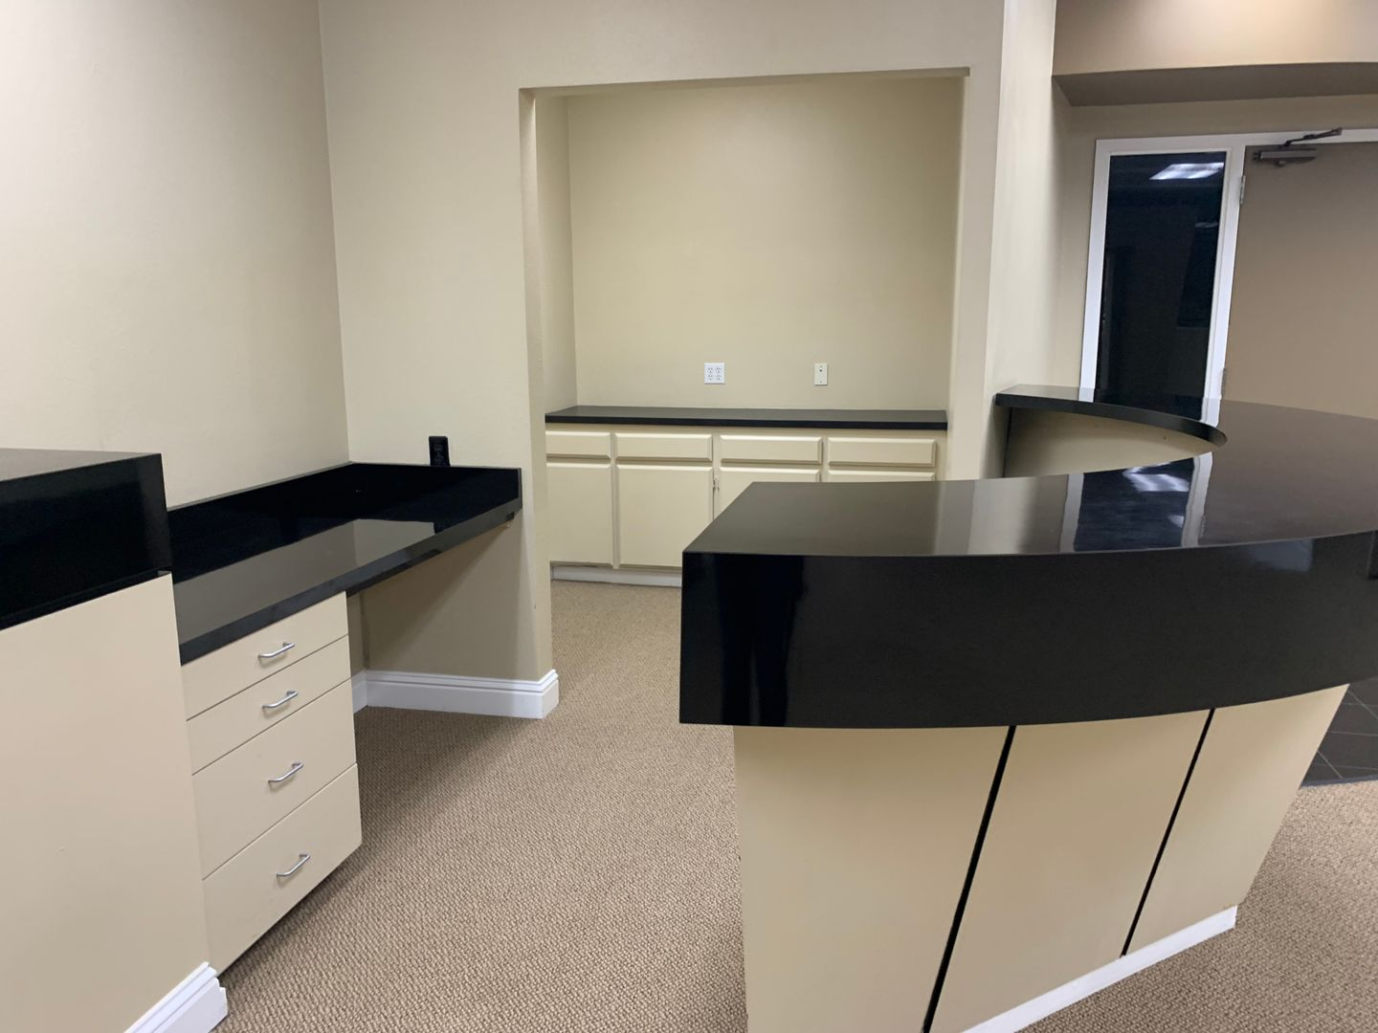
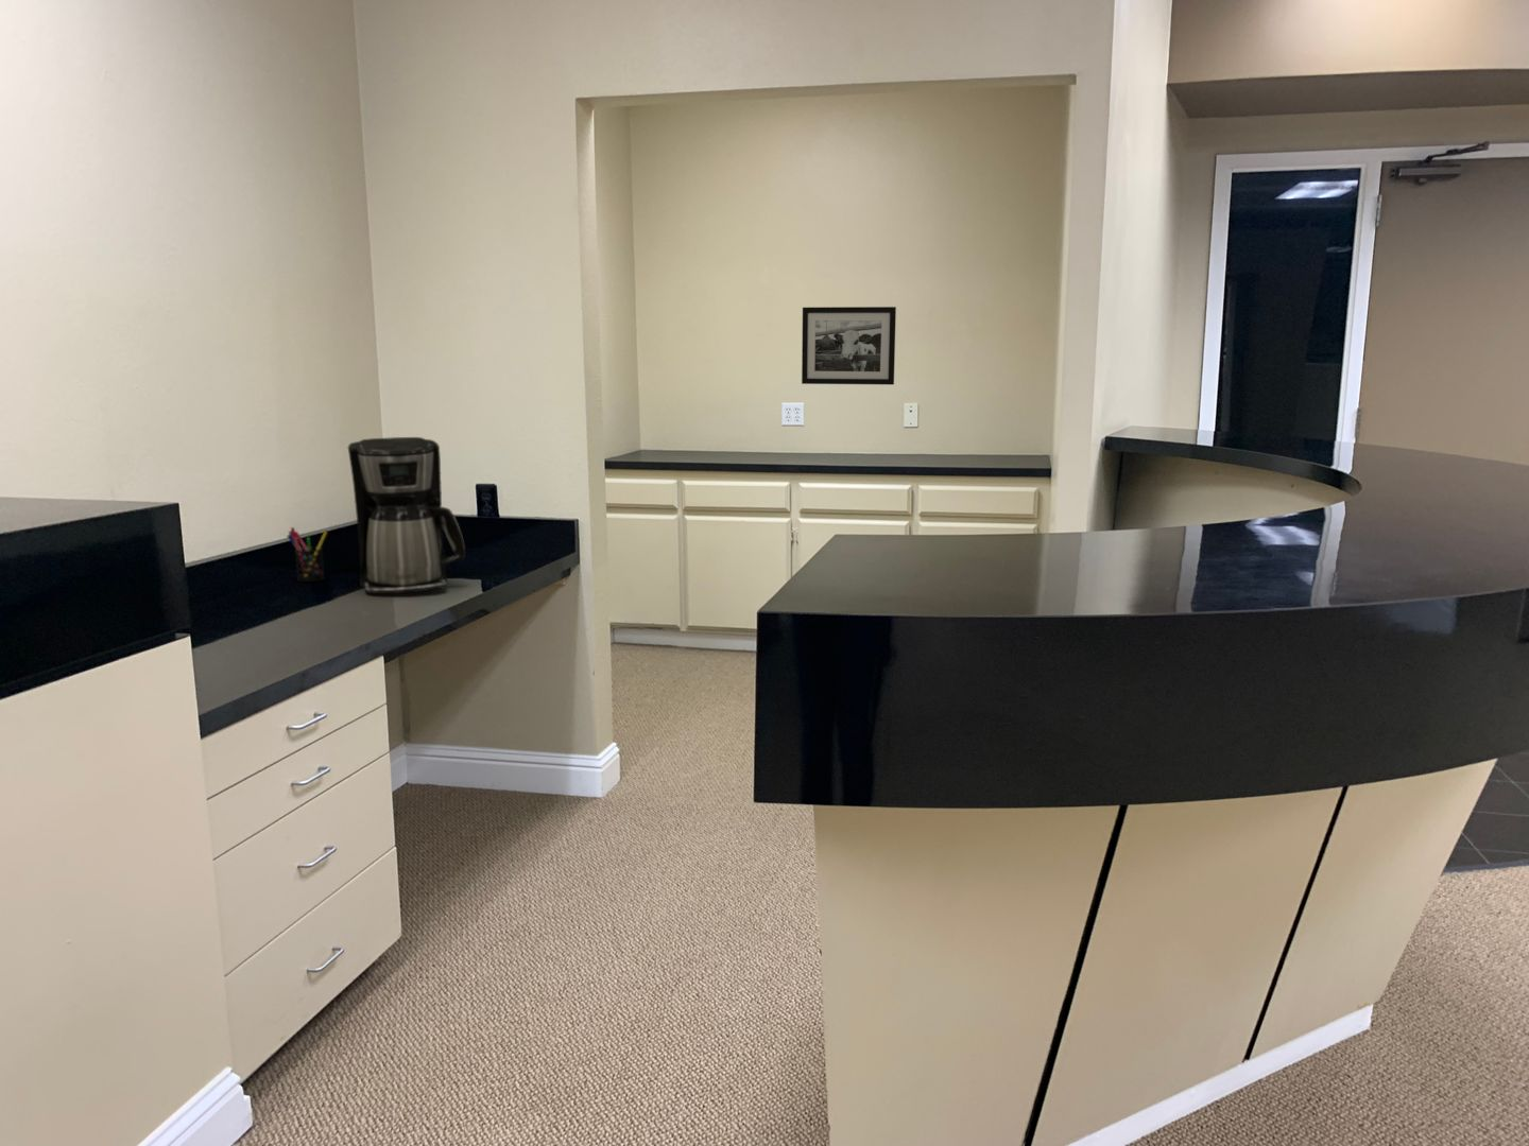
+ picture frame [801,306,897,385]
+ coffee maker [347,436,467,596]
+ pen holder [285,526,329,583]
